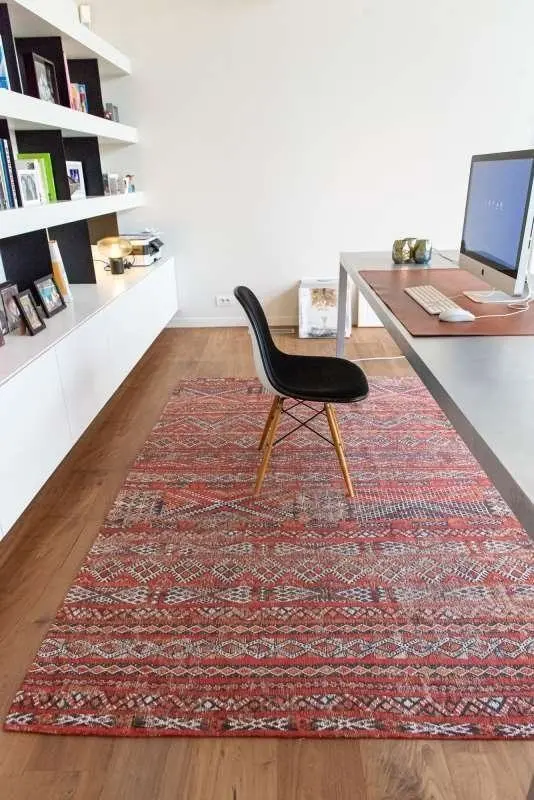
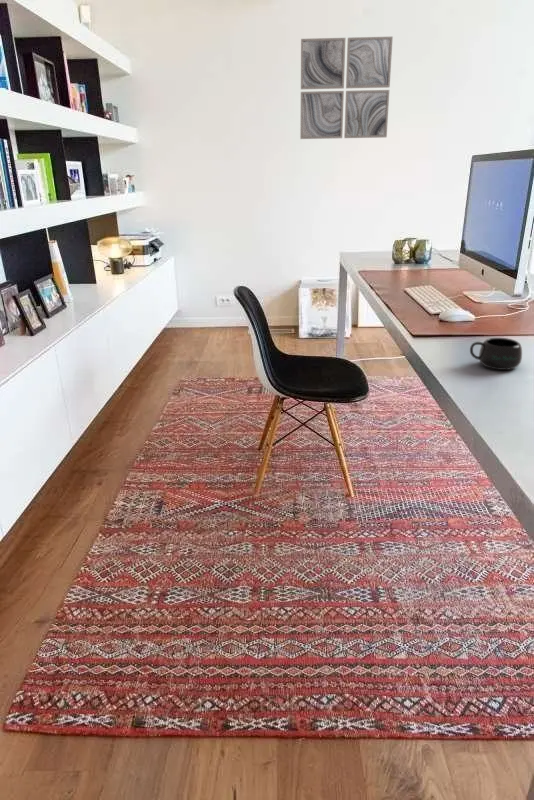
+ wall art [299,36,394,140]
+ mug [469,337,523,371]
